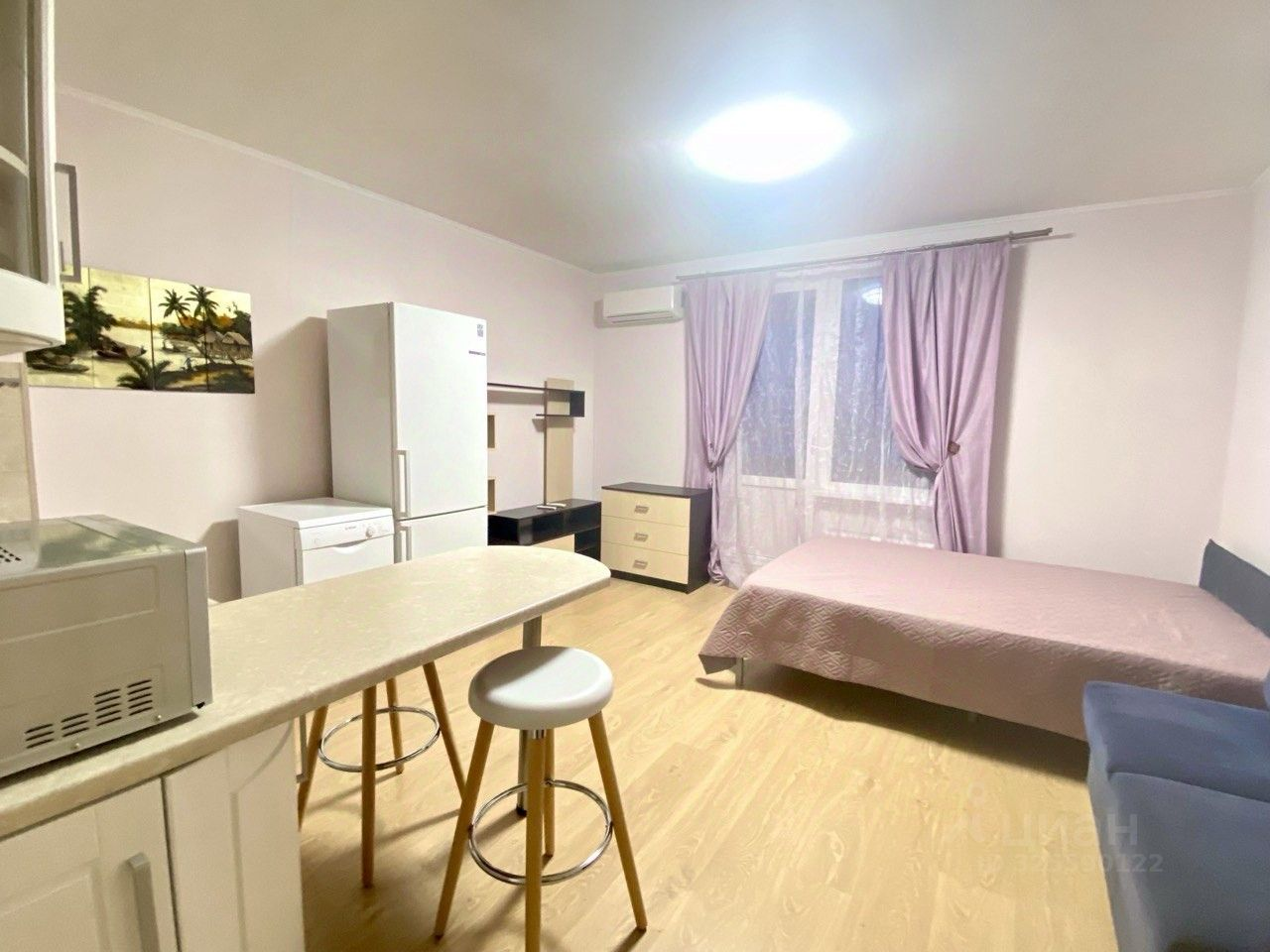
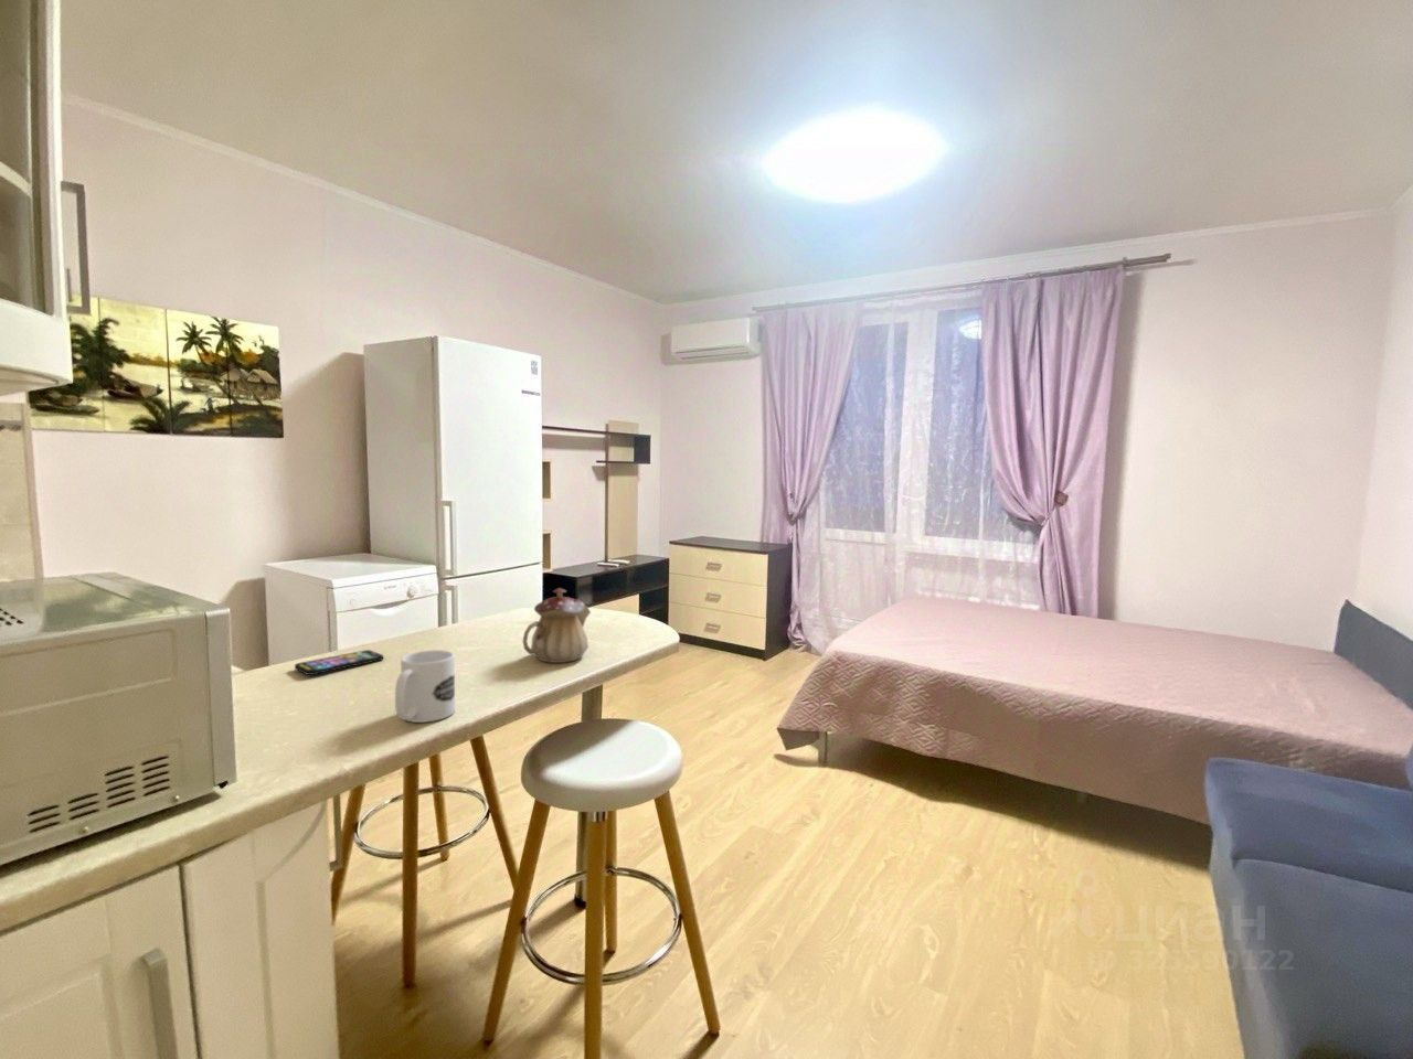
+ mug [394,649,456,724]
+ teapot [521,587,592,664]
+ smartphone [294,649,385,676]
